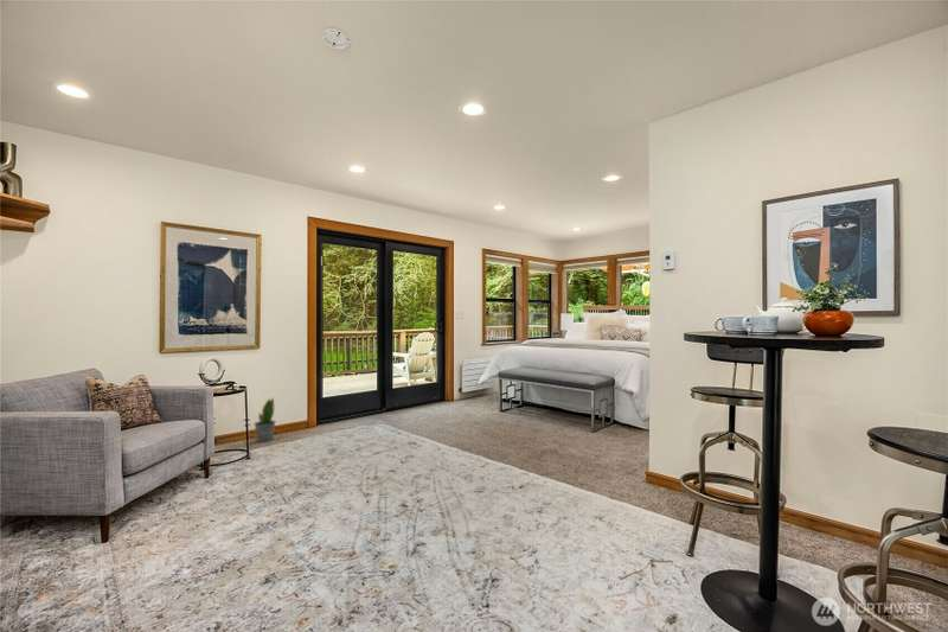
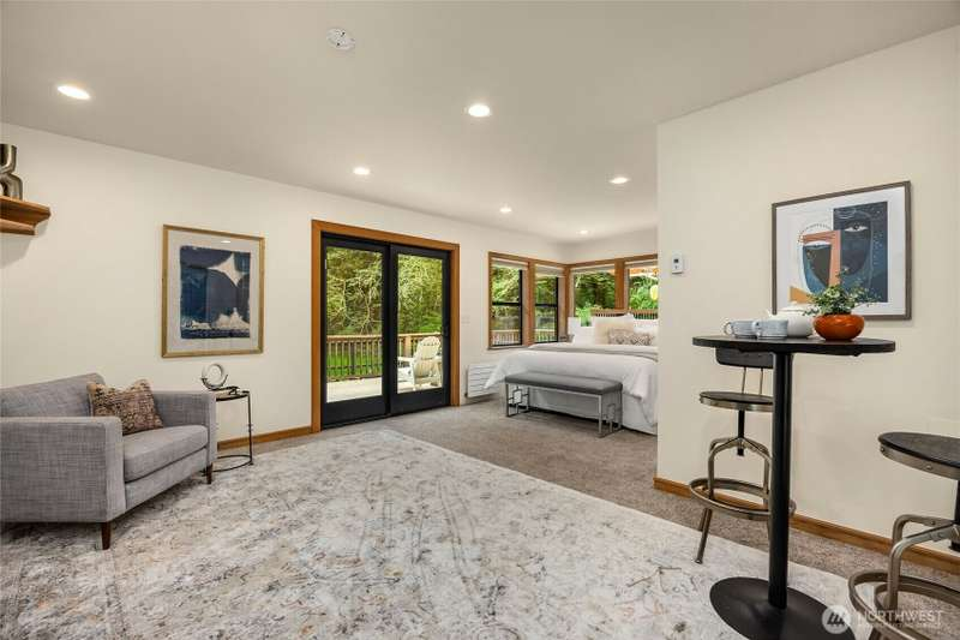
- potted plant [254,396,277,443]
